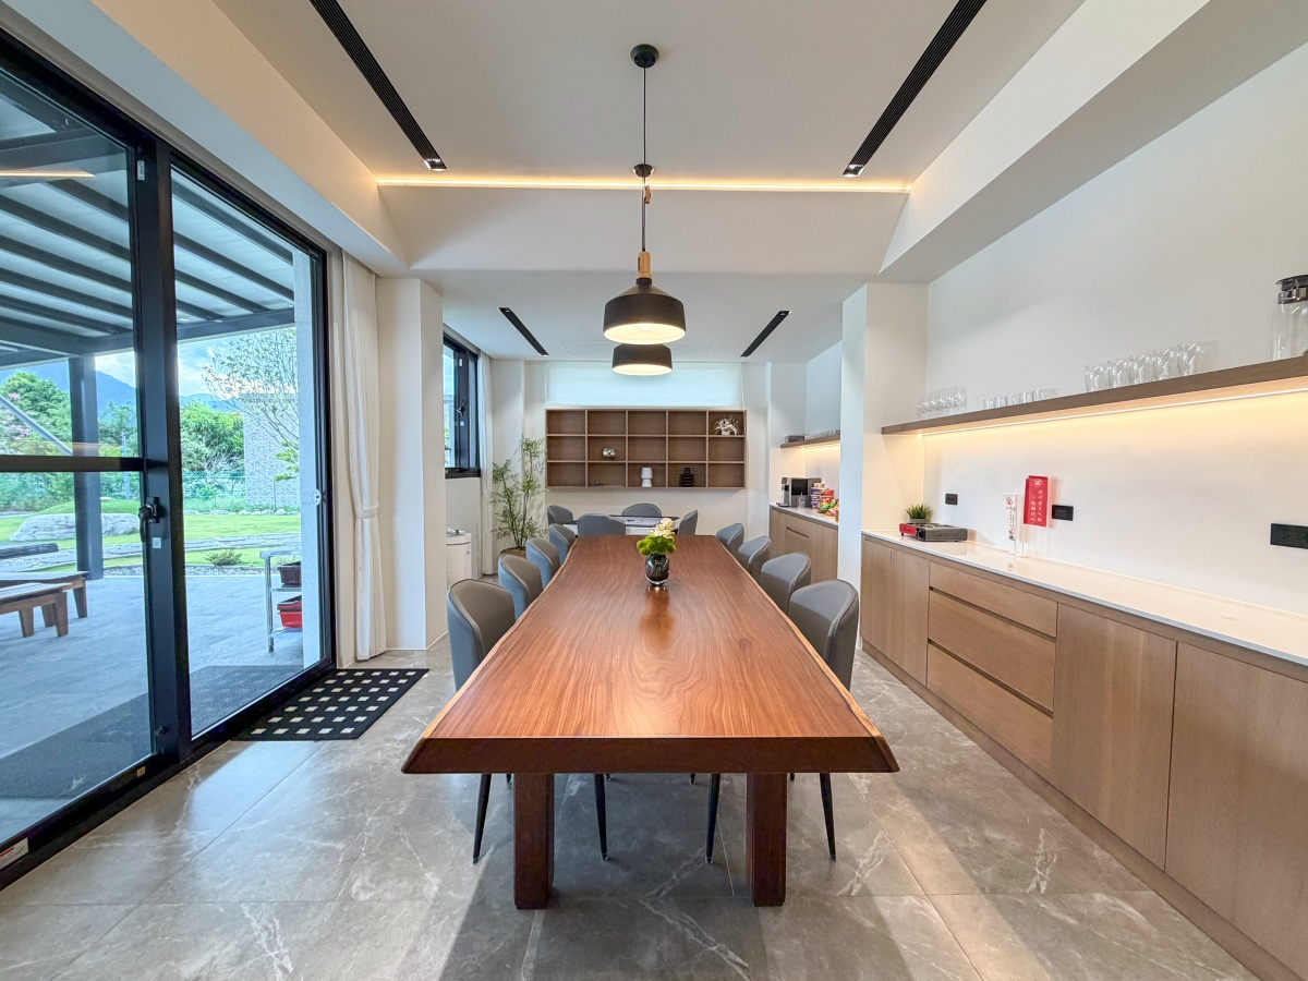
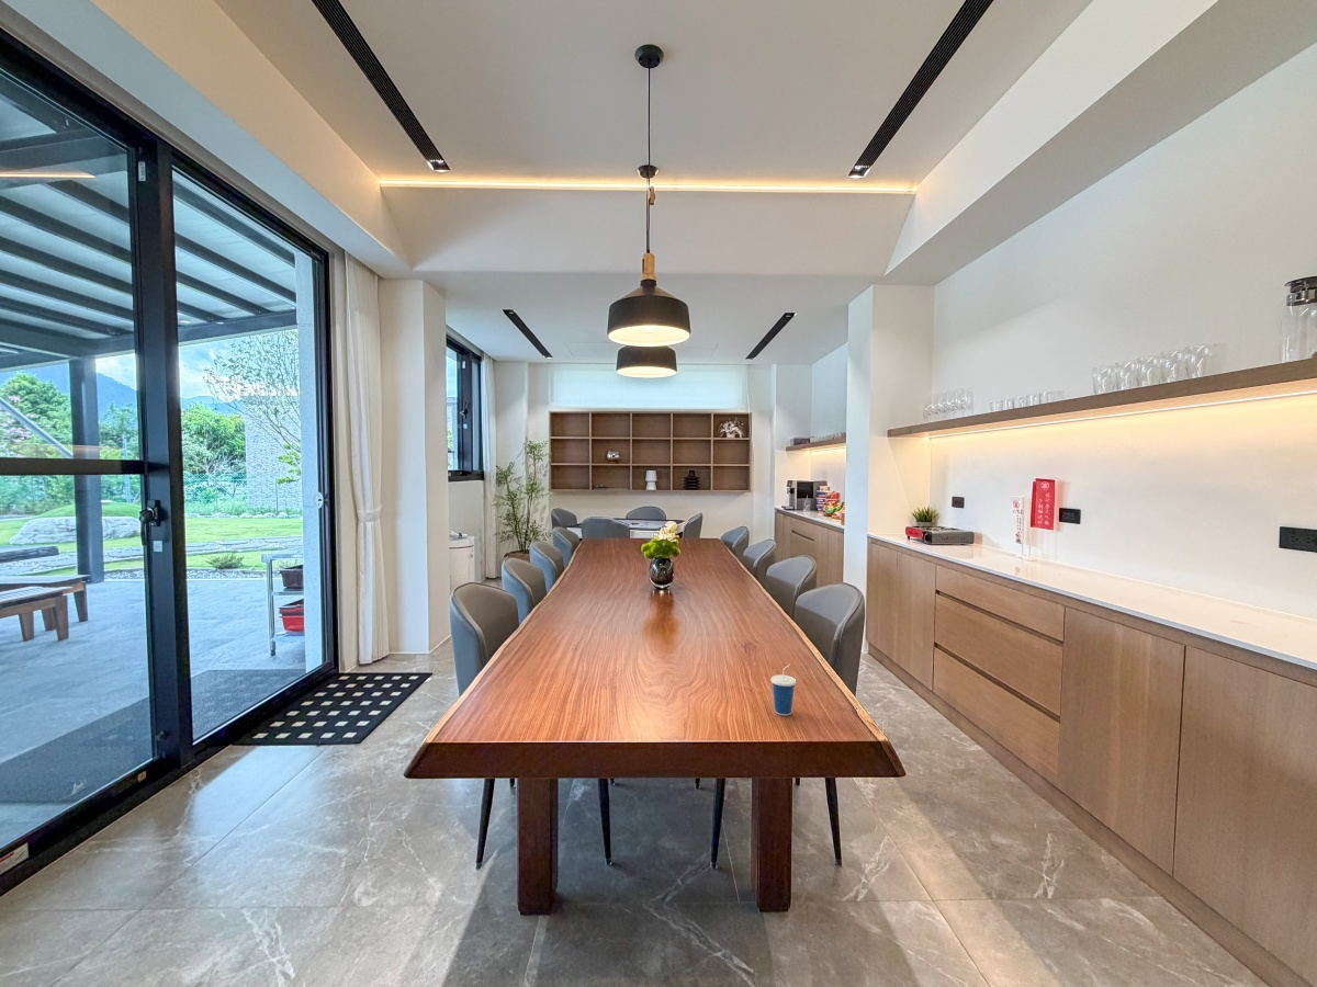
+ cup [770,663,797,716]
